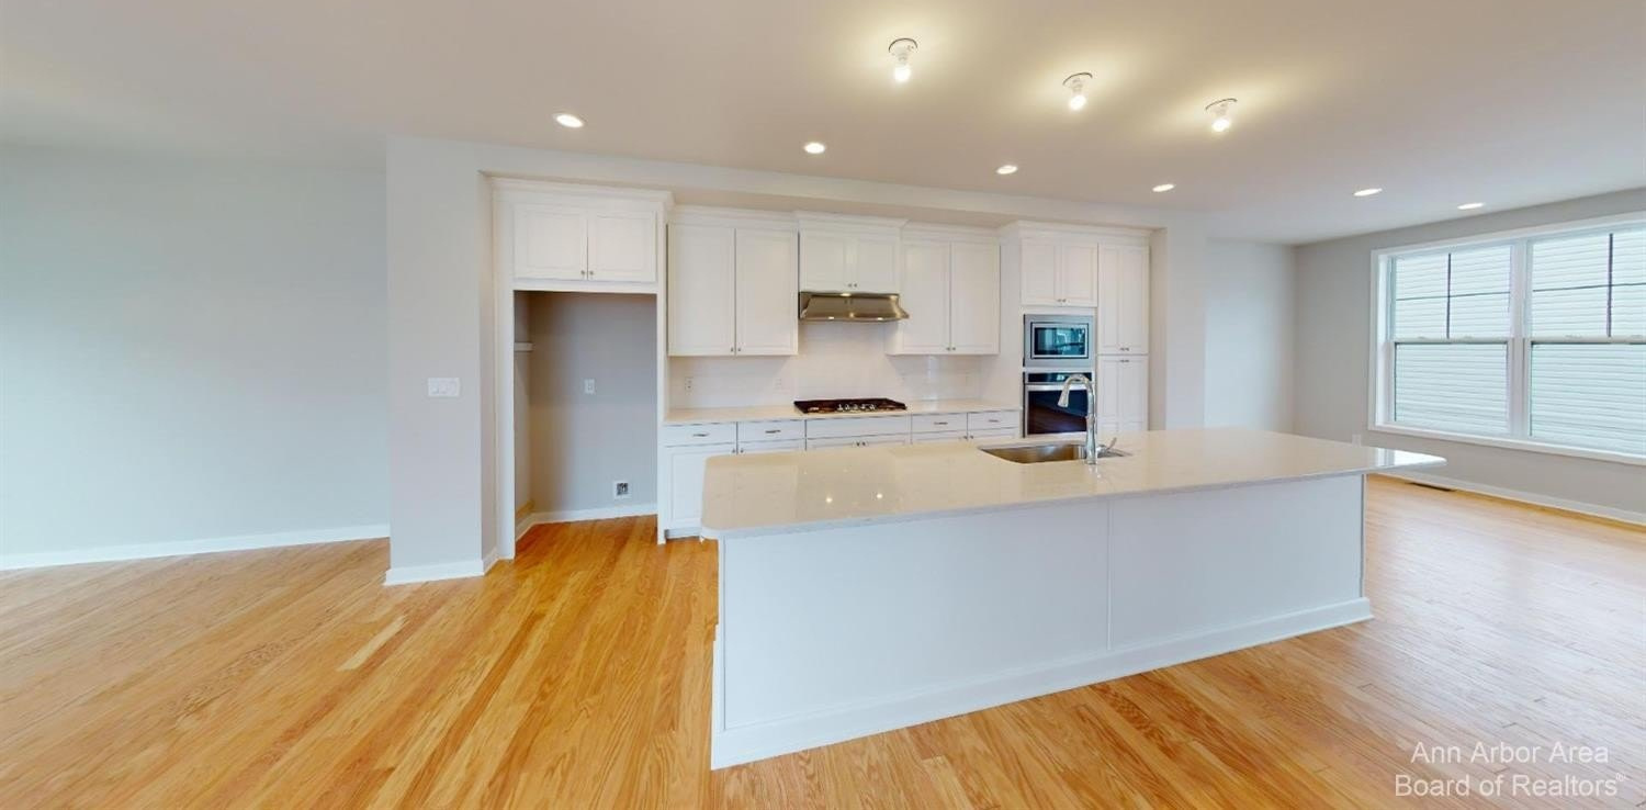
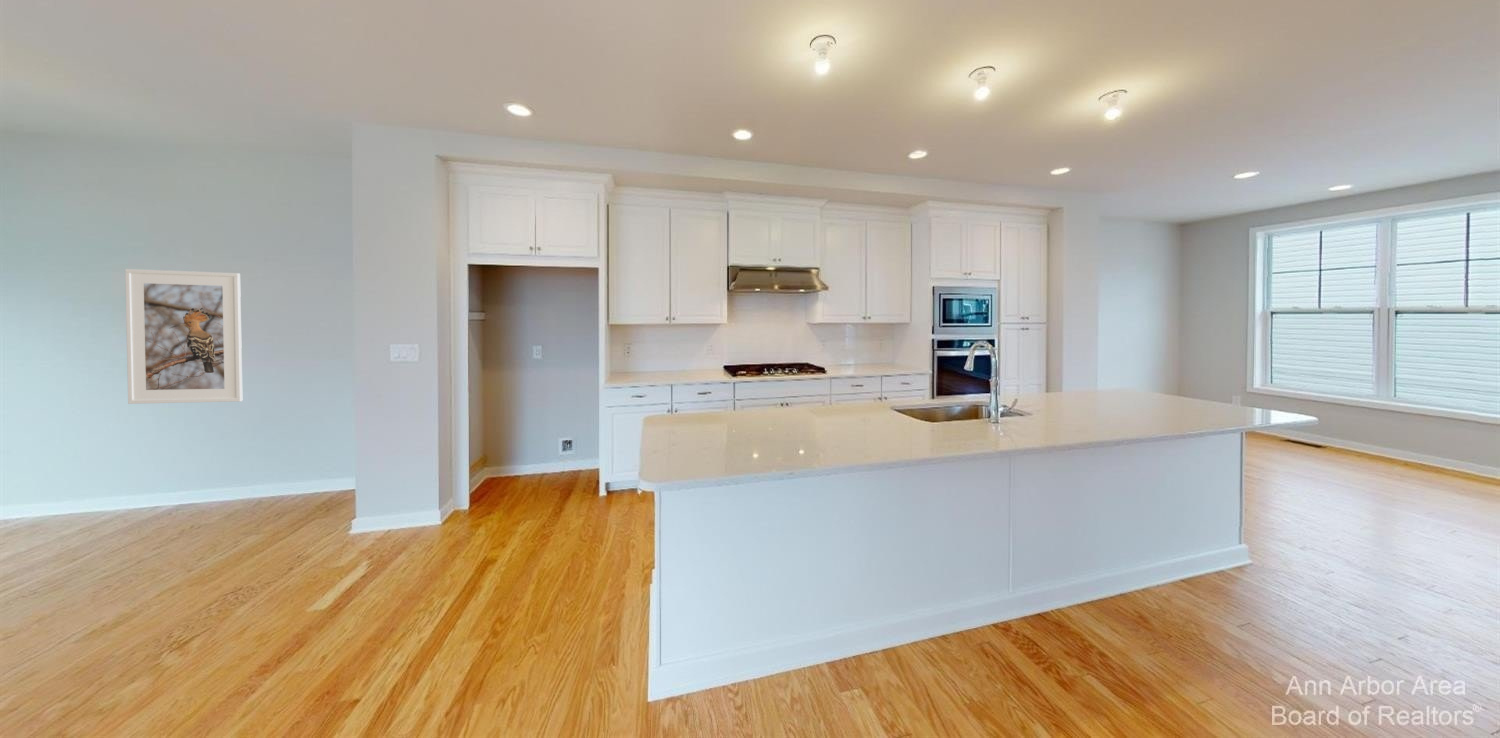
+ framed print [124,268,244,405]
